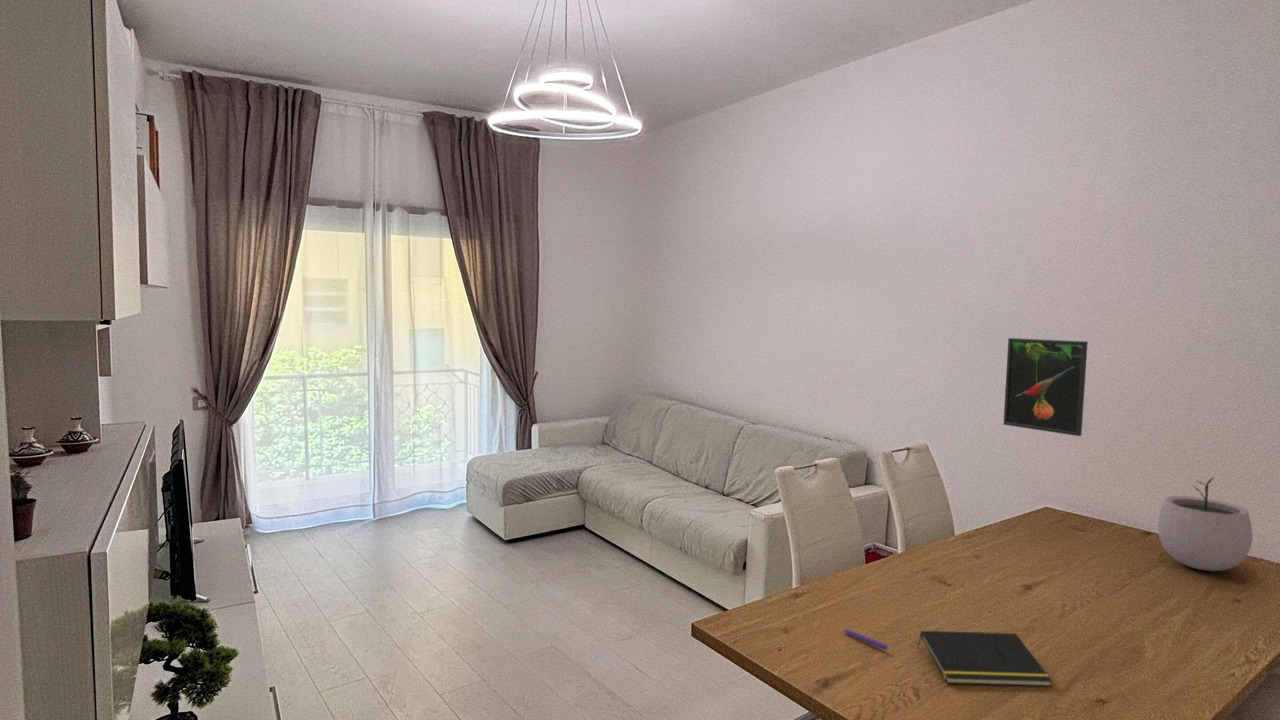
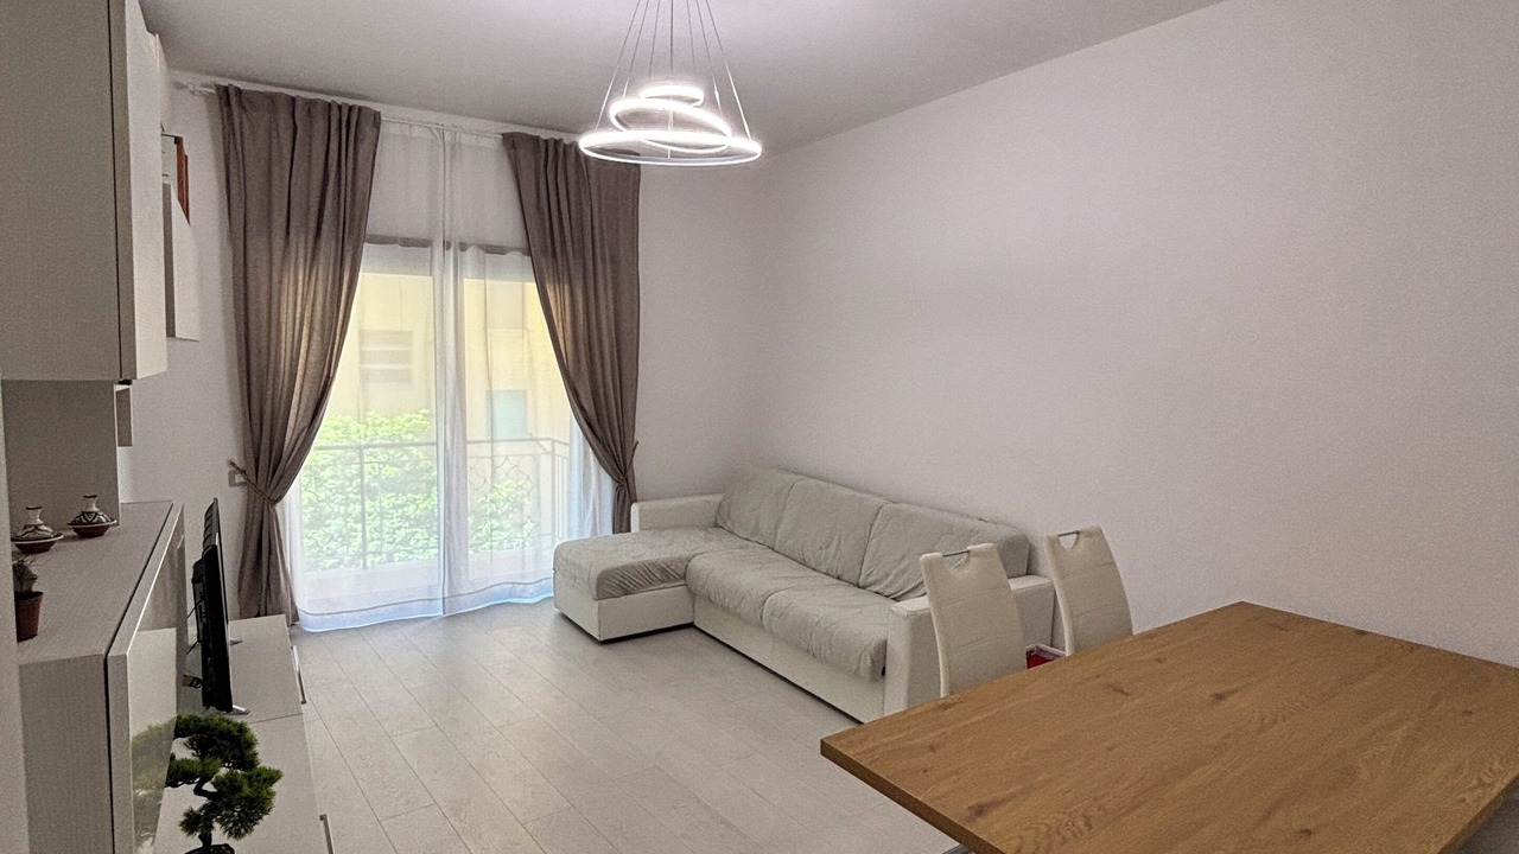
- plant pot [1157,476,1254,572]
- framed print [1002,337,1089,437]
- pen [841,628,890,651]
- notepad [916,630,1054,687]
